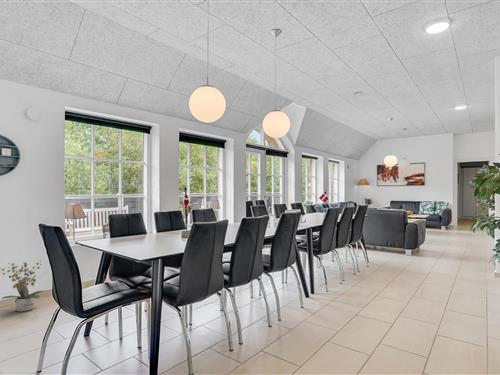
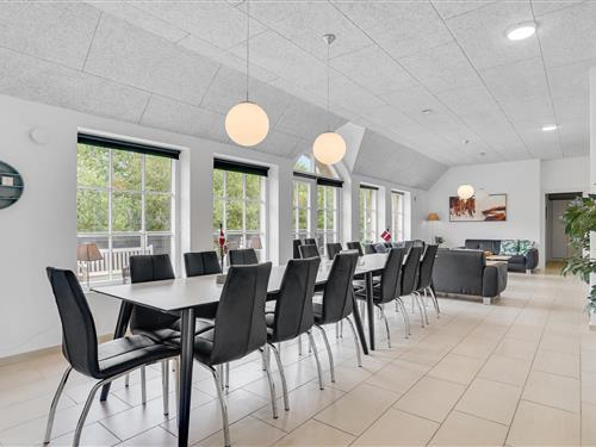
- potted plant [0,260,46,313]
